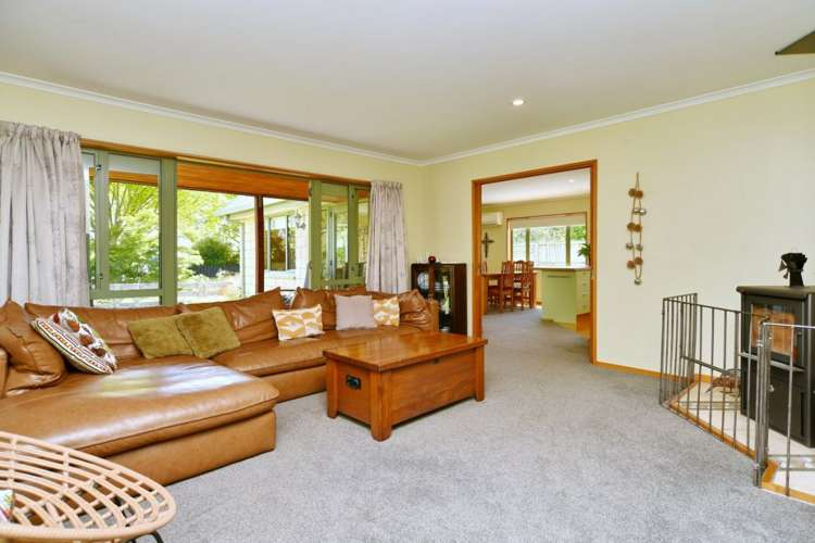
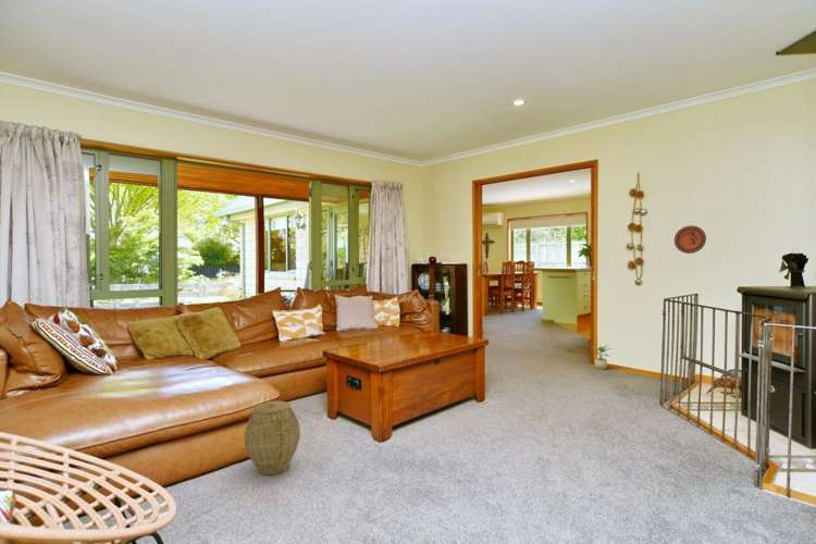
+ potted plant [590,344,614,371]
+ decorative plate [673,224,707,255]
+ woven basket [244,400,301,475]
